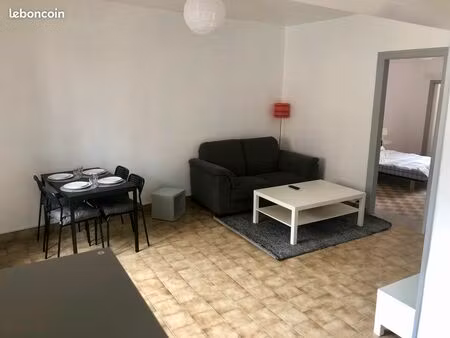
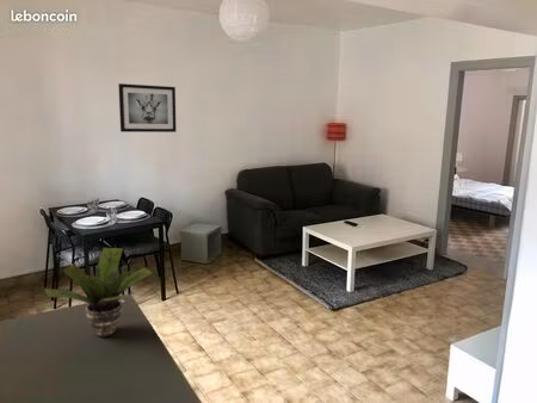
+ wall art [117,82,178,134]
+ potted plant [43,247,153,339]
